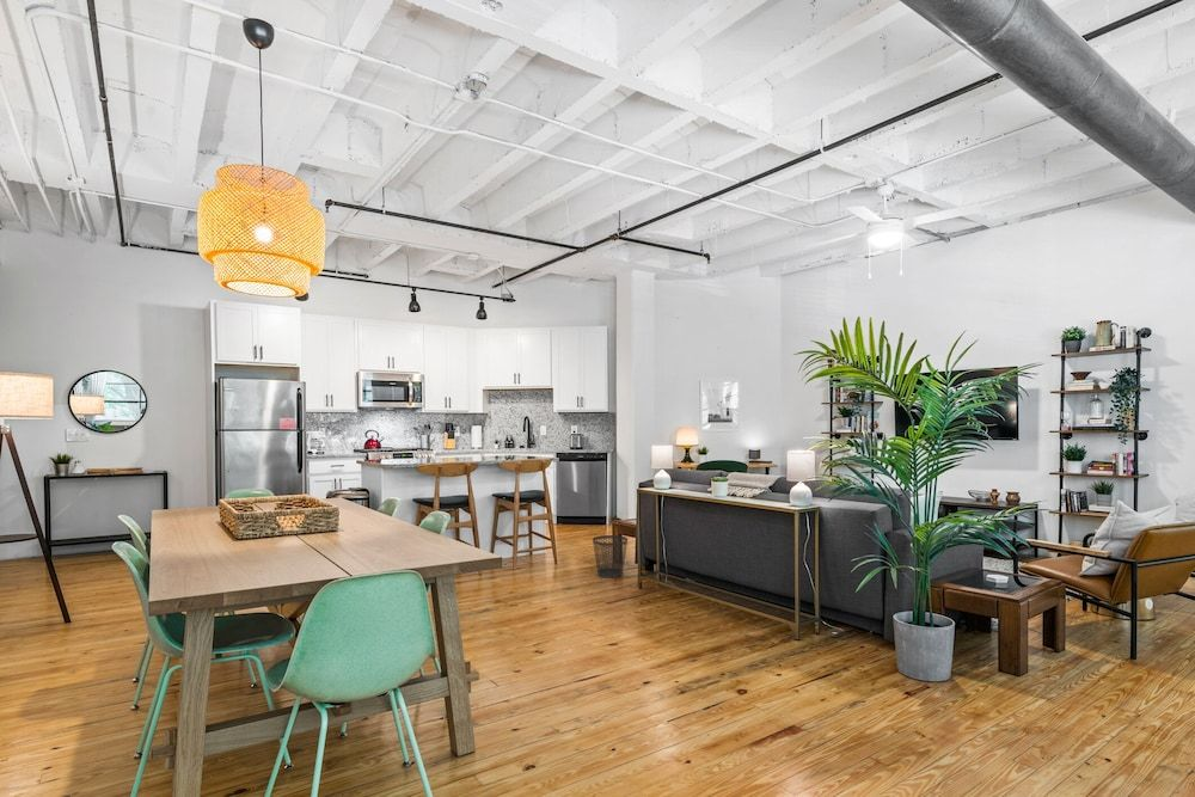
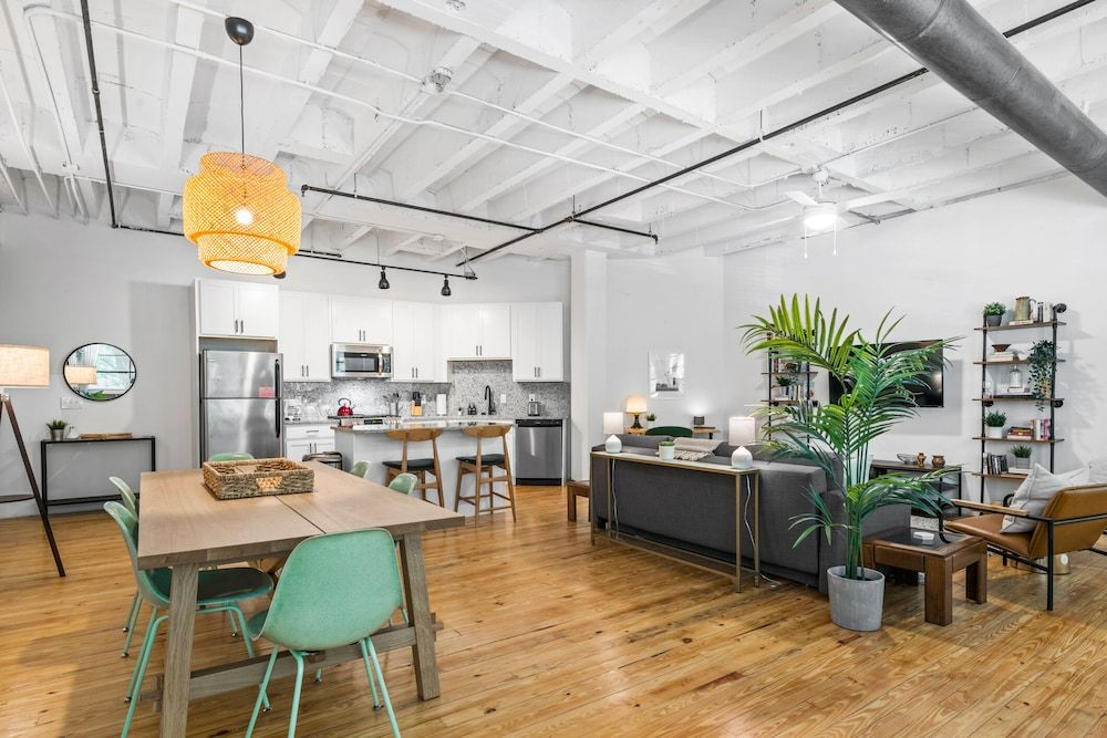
- wastebasket [592,534,629,580]
